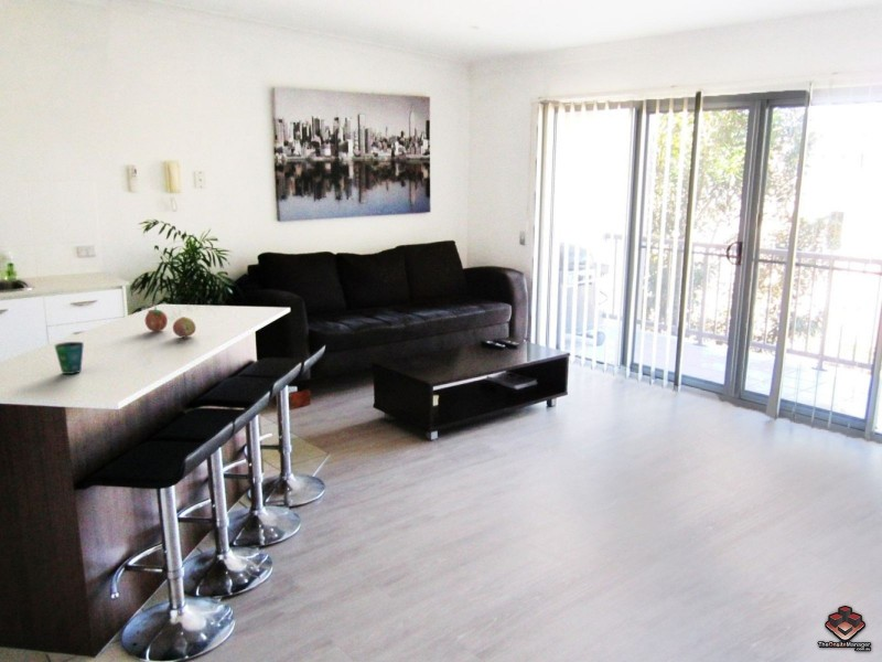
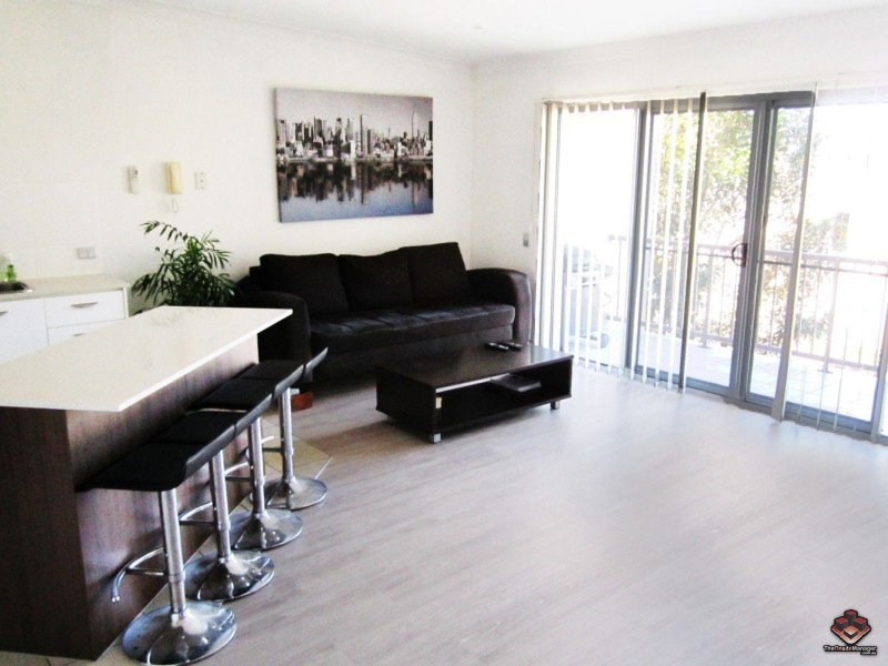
- cup [53,341,85,375]
- fruit [144,306,169,332]
- fruit [172,316,197,338]
